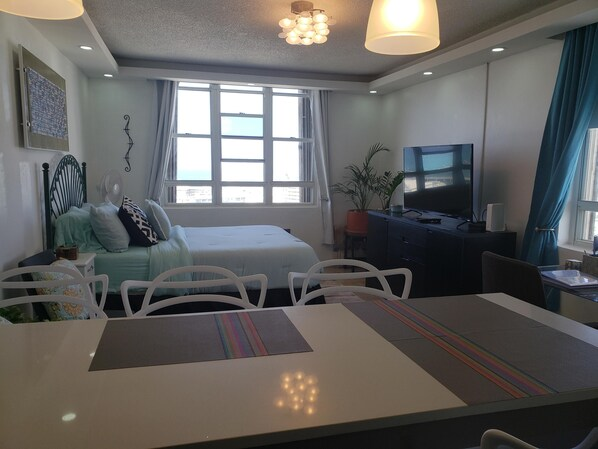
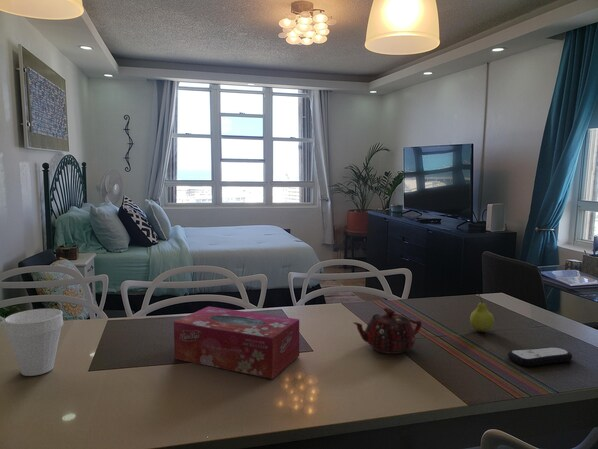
+ fruit [469,292,495,333]
+ tissue box [173,306,300,380]
+ teapot [352,307,423,355]
+ cup [3,308,64,377]
+ remote control [507,346,573,367]
